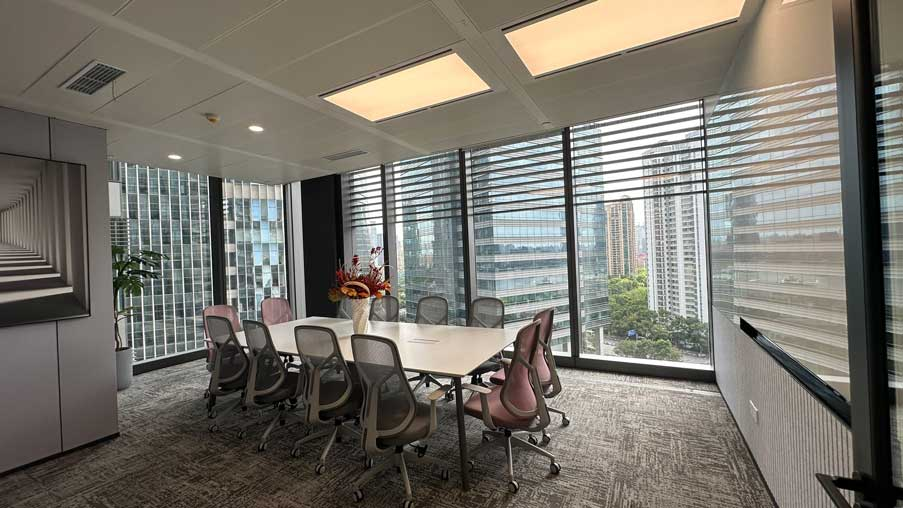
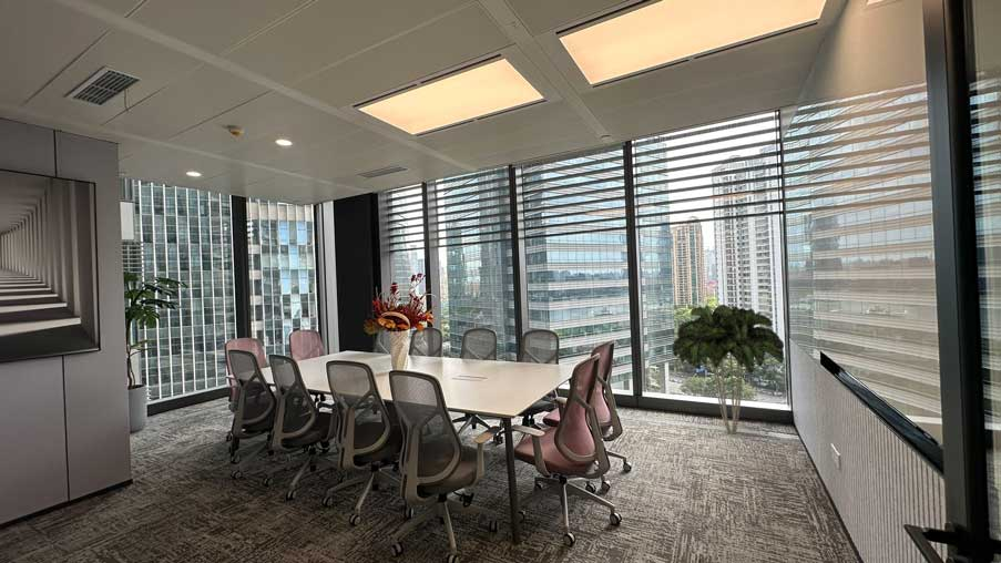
+ indoor plant [672,304,785,436]
